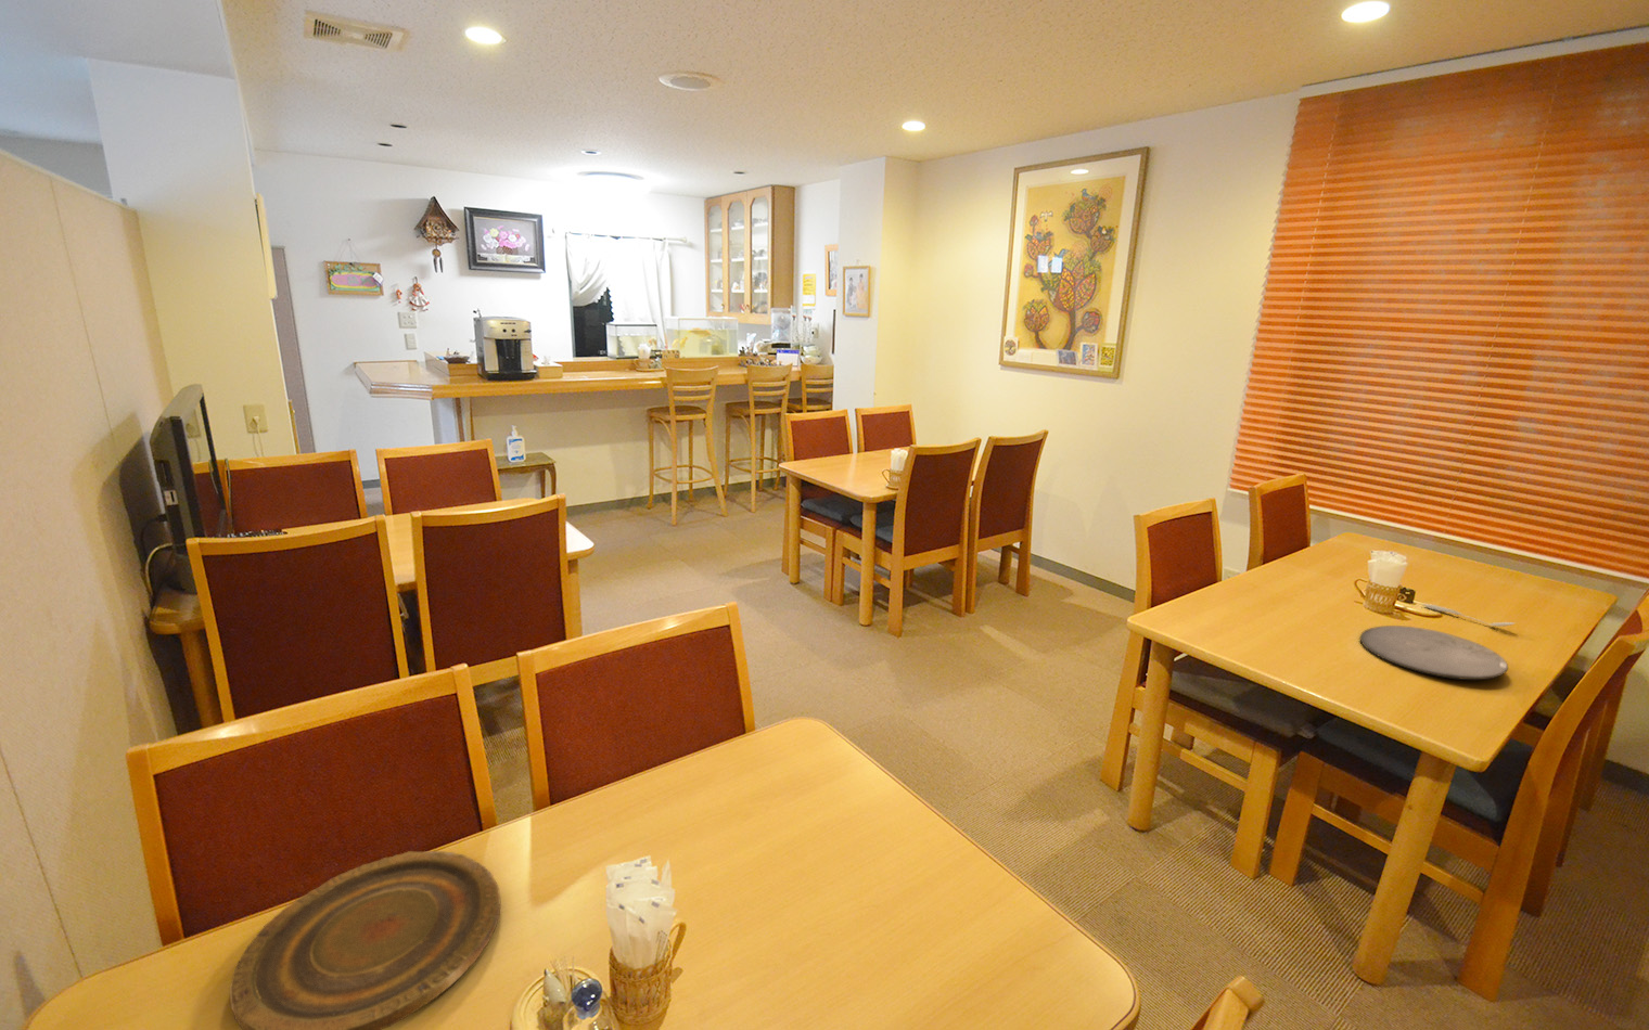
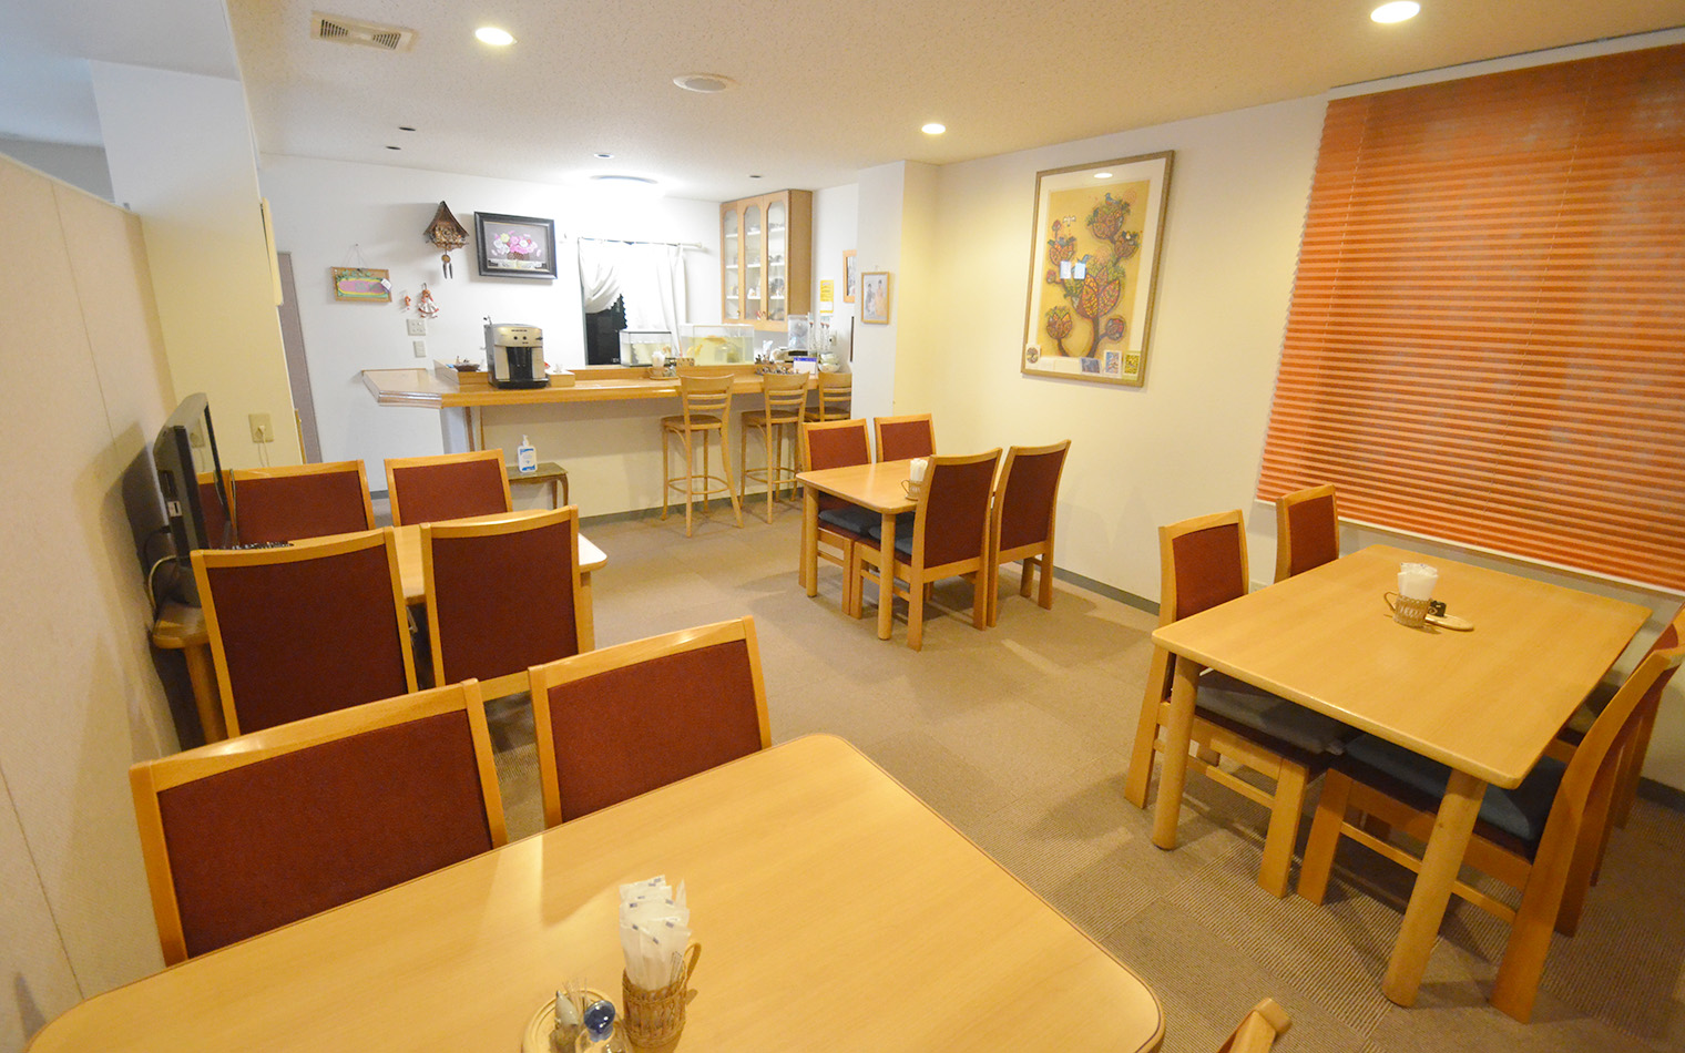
- plate [229,850,501,1030]
- spoon [1421,603,1517,628]
- plate [1359,624,1509,681]
